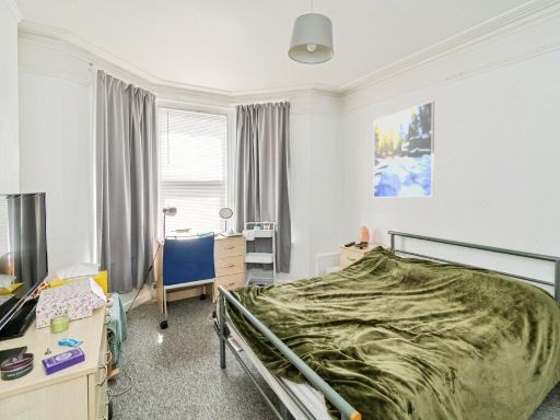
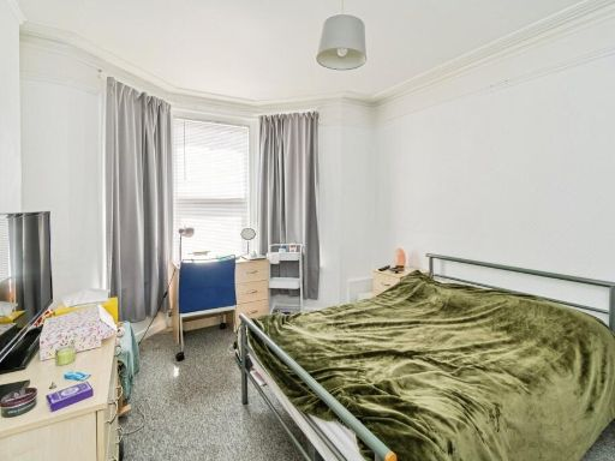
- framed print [373,101,435,199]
